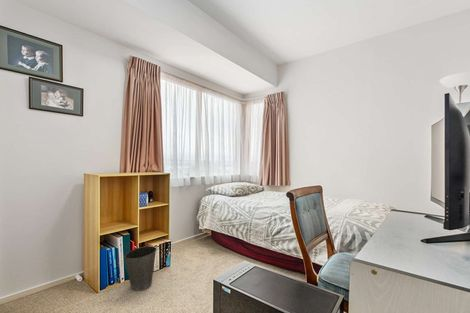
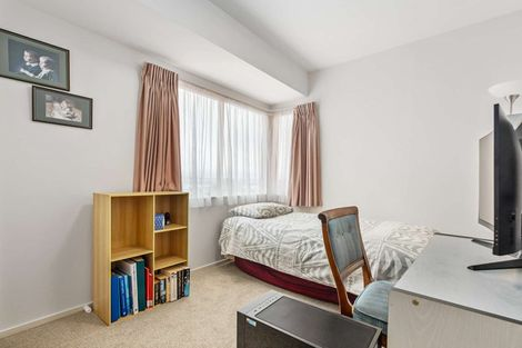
- waste basket [123,245,157,292]
